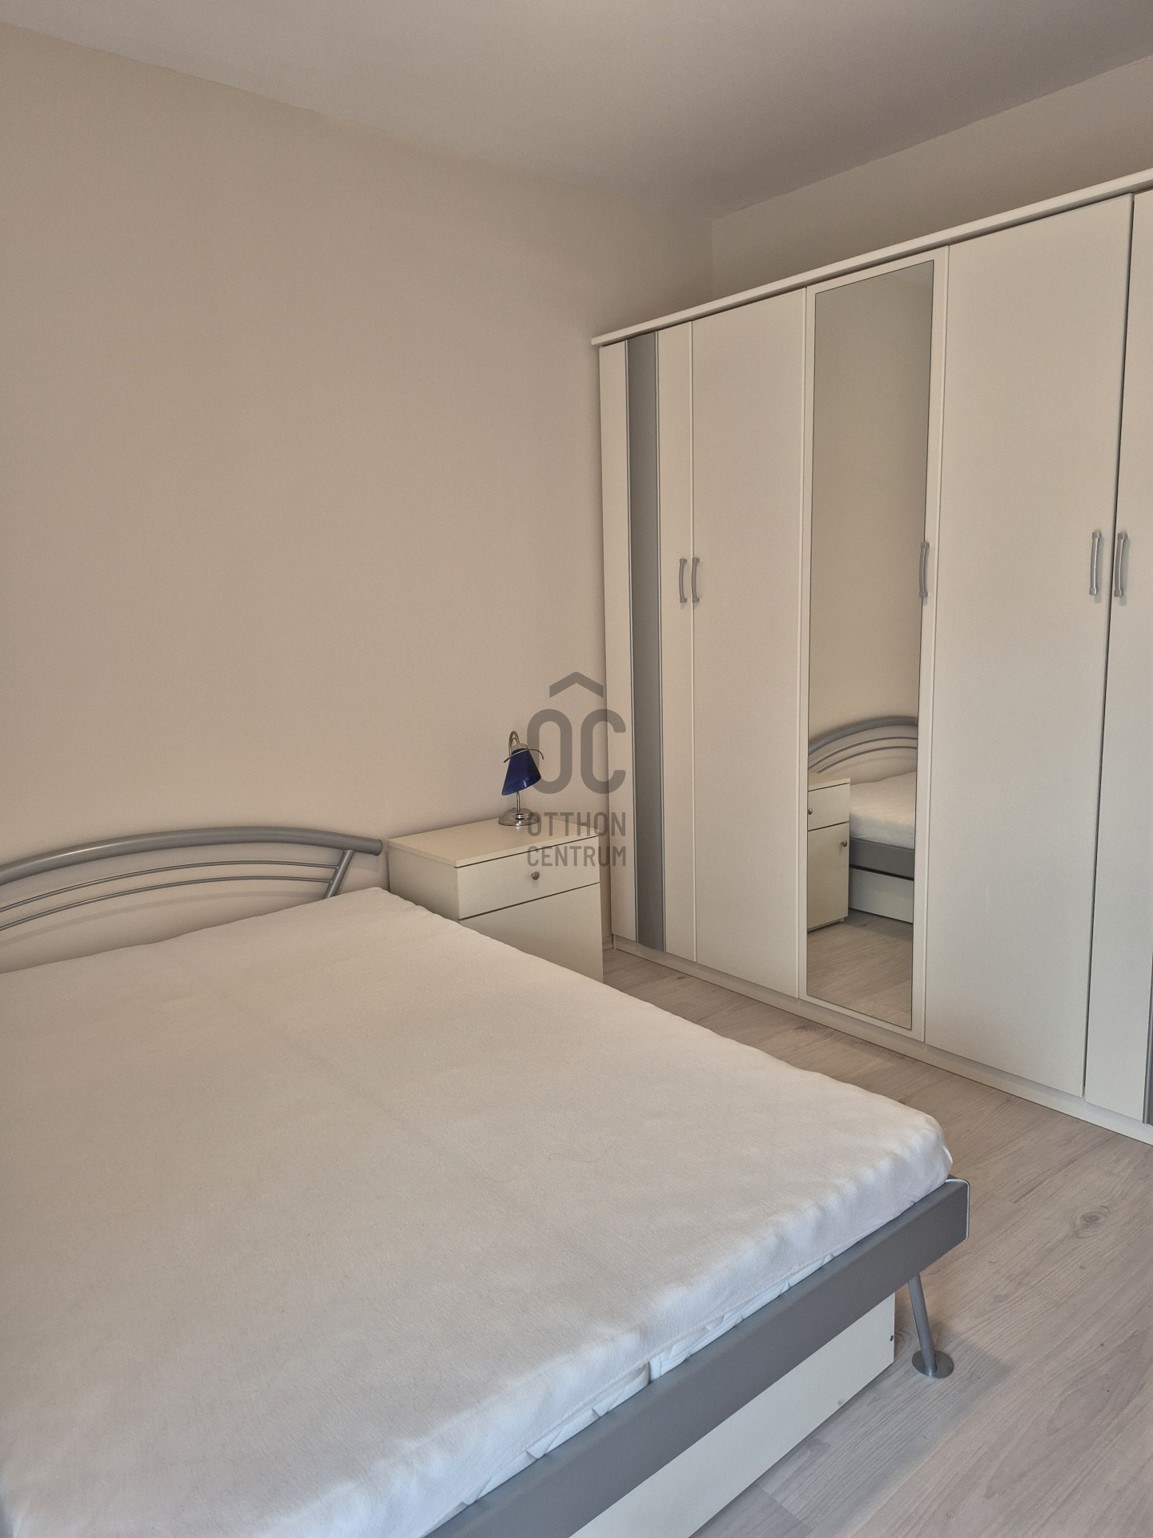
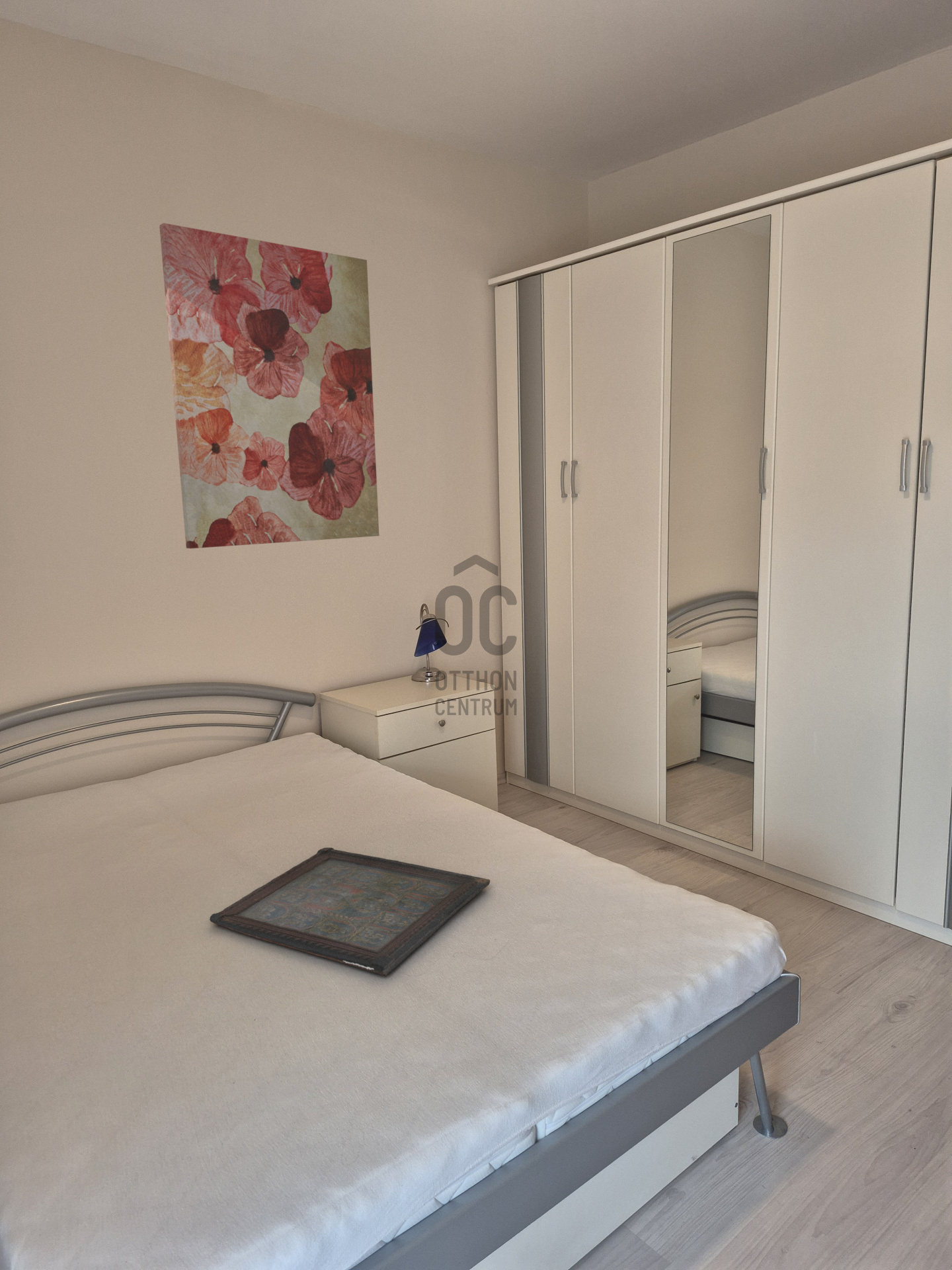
+ serving tray [209,847,491,976]
+ wall art [159,222,380,549]
